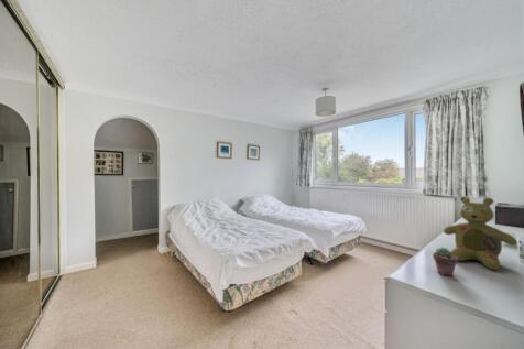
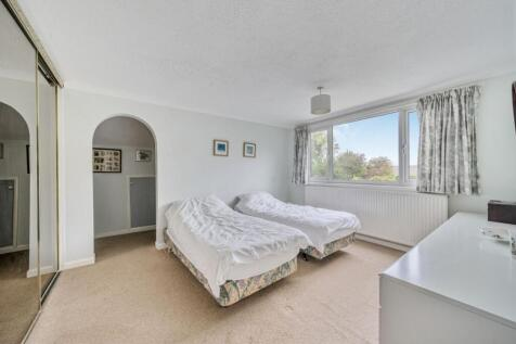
- stuffed bear [443,195,518,271]
- potted succulent [432,247,459,277]
